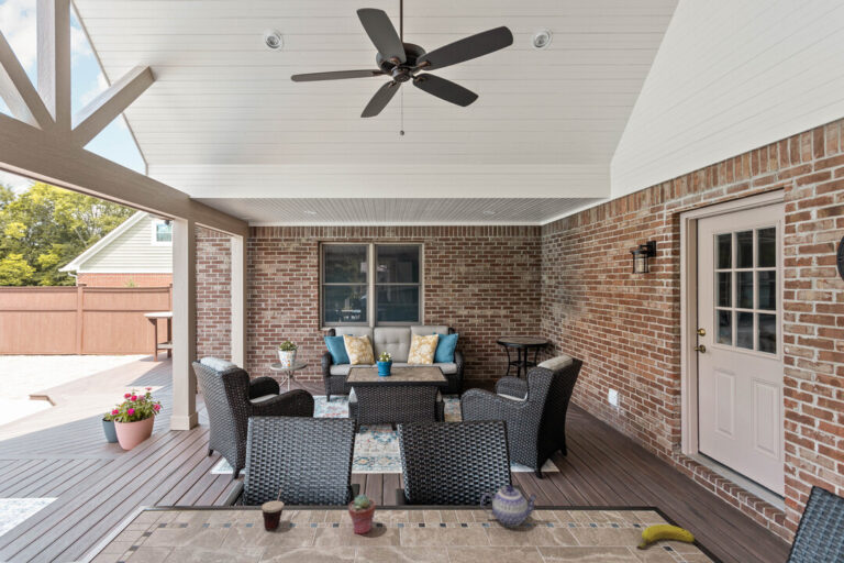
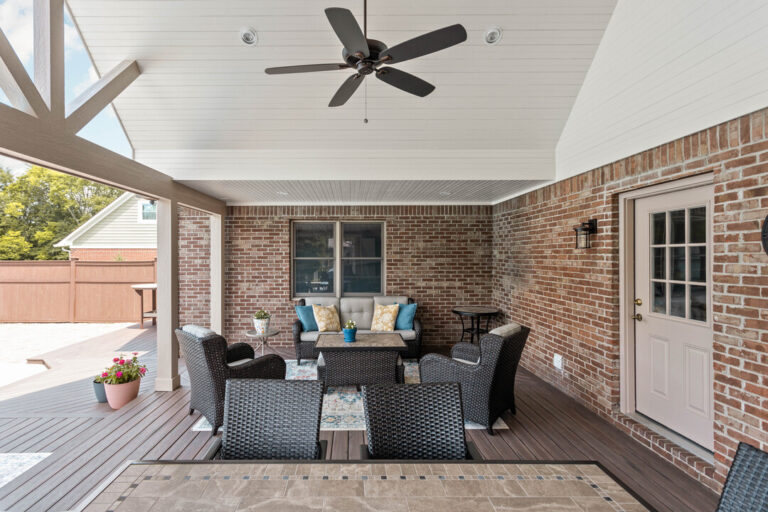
- cup [260,479,288,531]
- banana [635,523,698,550]
- teapot [480,485,538,528]
- potted succulent [347,493,377,536]
